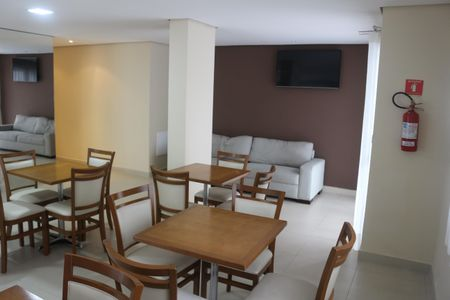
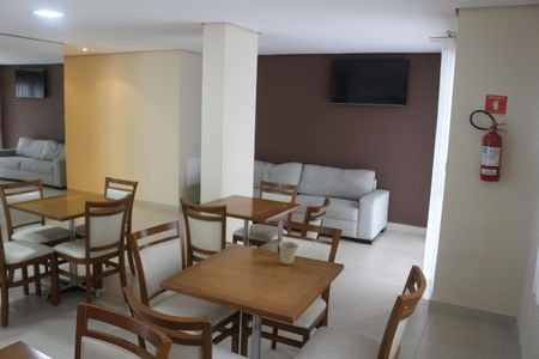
+ cup [278,241,301,266]
